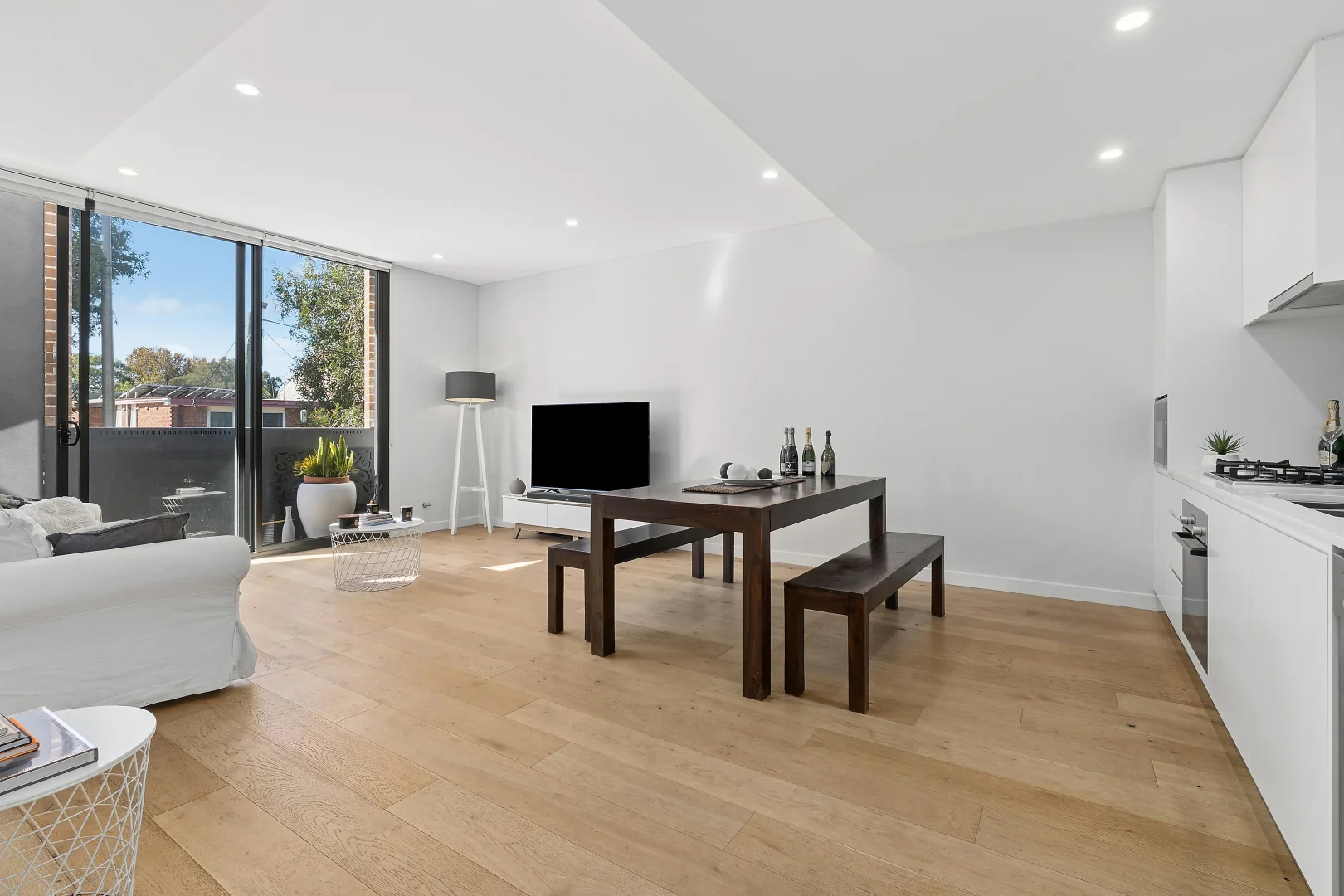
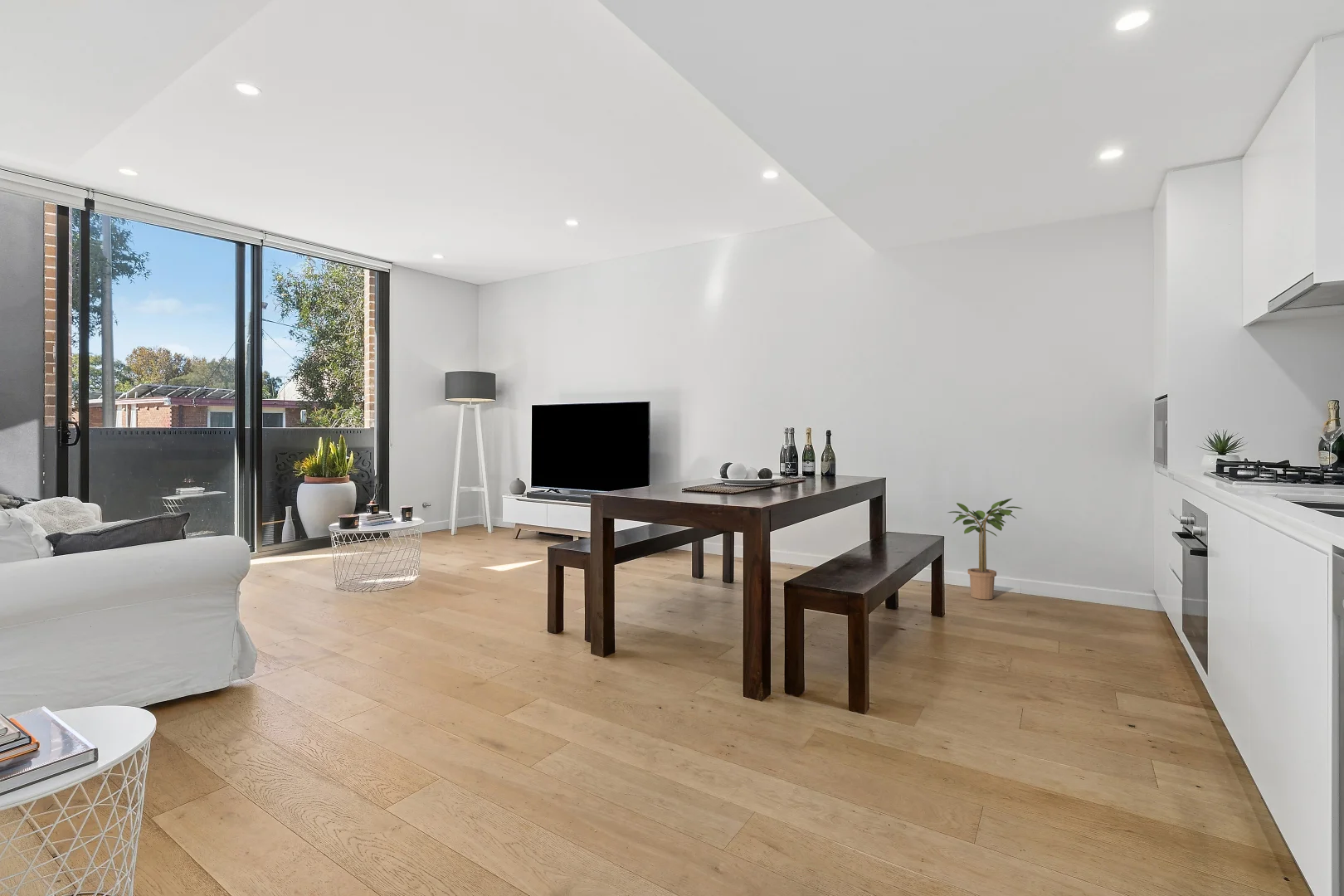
+ potted plant [947,498,1024,600]
